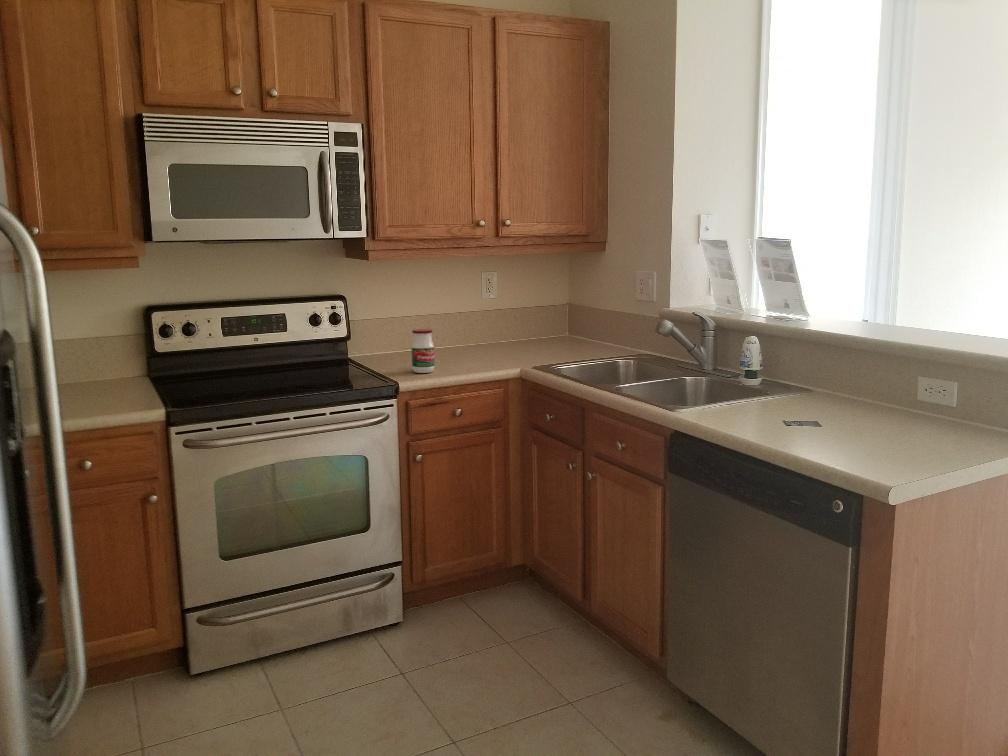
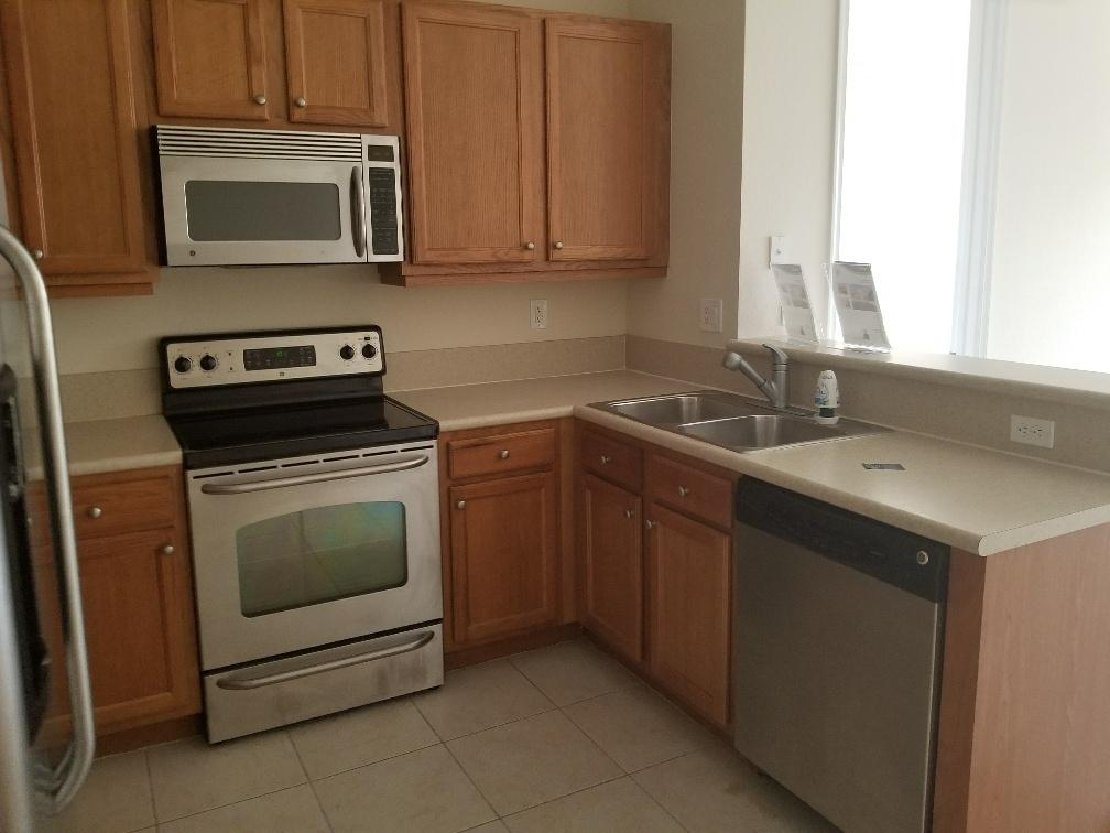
- jar [410,328,436,374]
